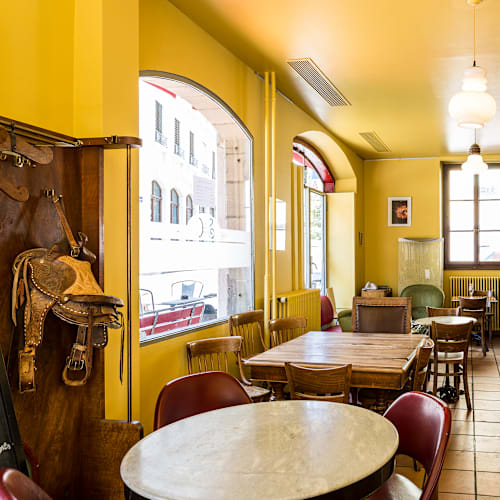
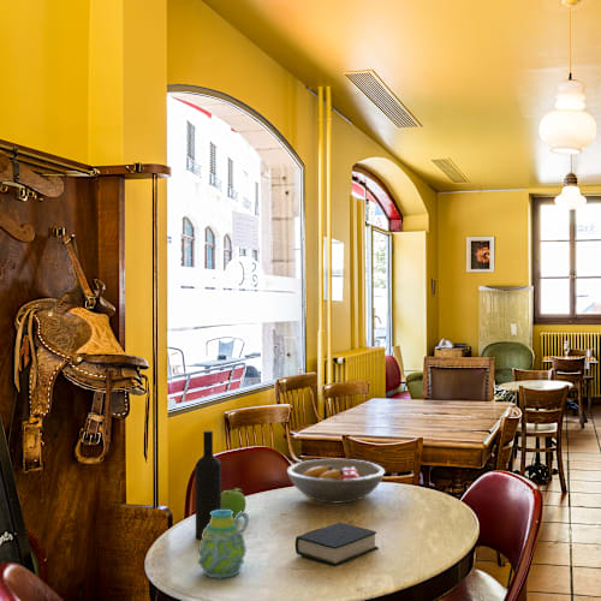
+ book [294,522,380,566]
+ fruit bowl [286,458,386,504]
+ fruit [221,487,248,520]
+ wine bottle [195,429,222,541]
+ mug [196,510,250,579]
